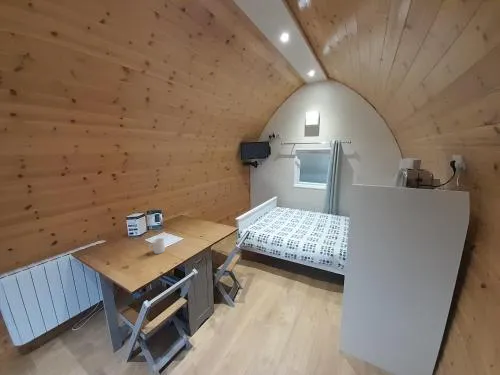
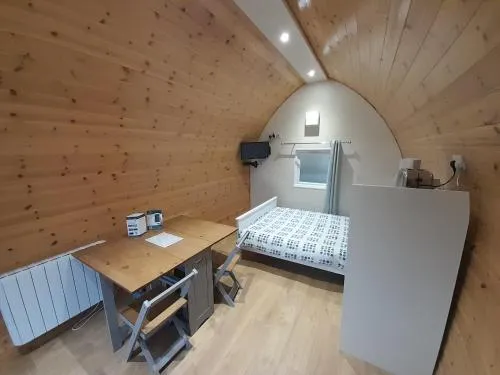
- mug [148,237,166,255]
